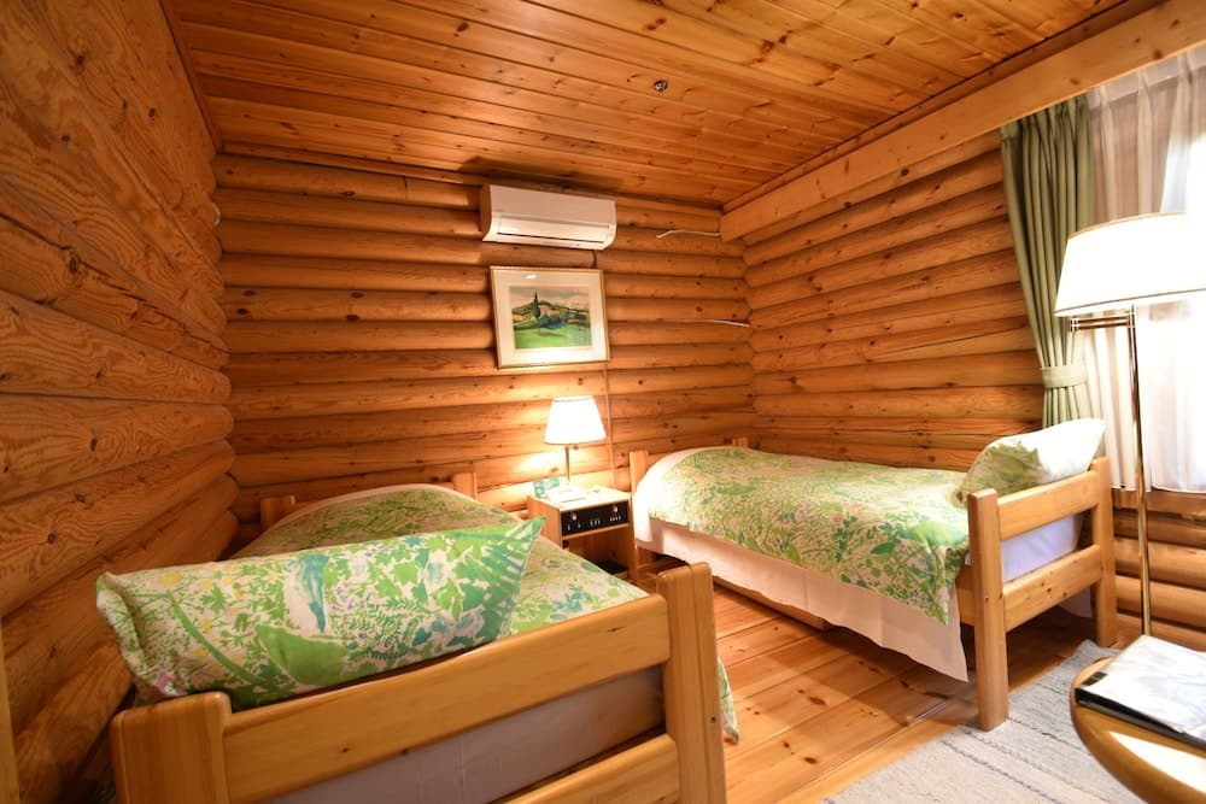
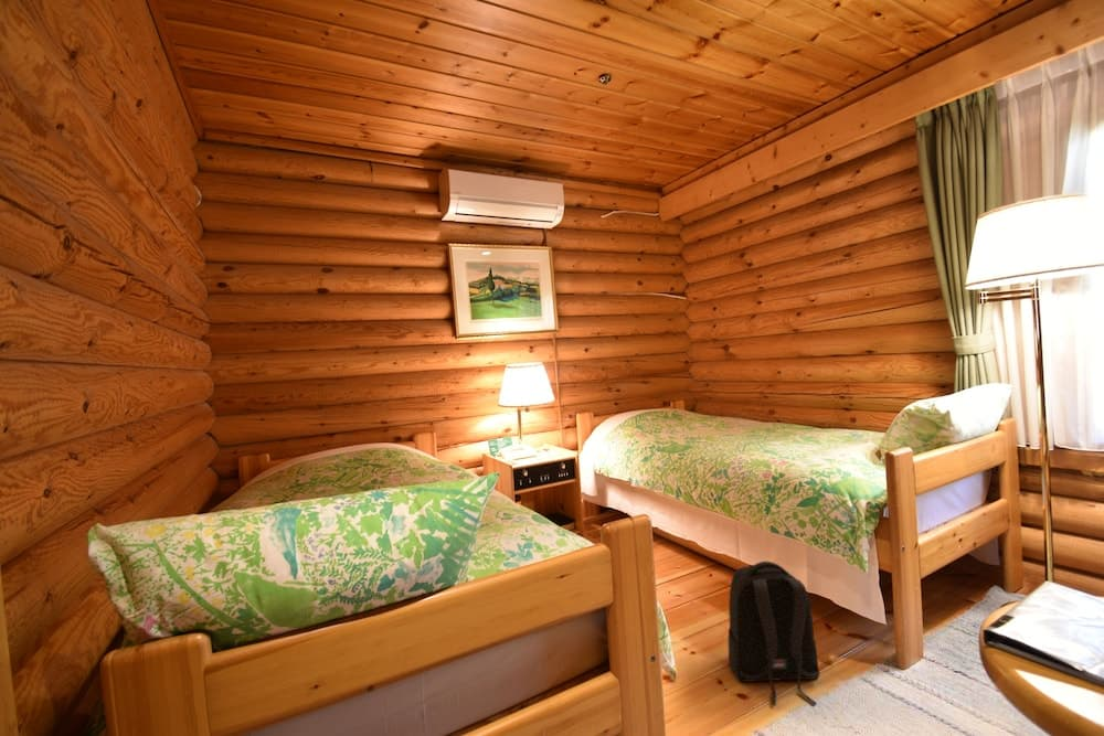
+ backpack [726,561,821,707]
